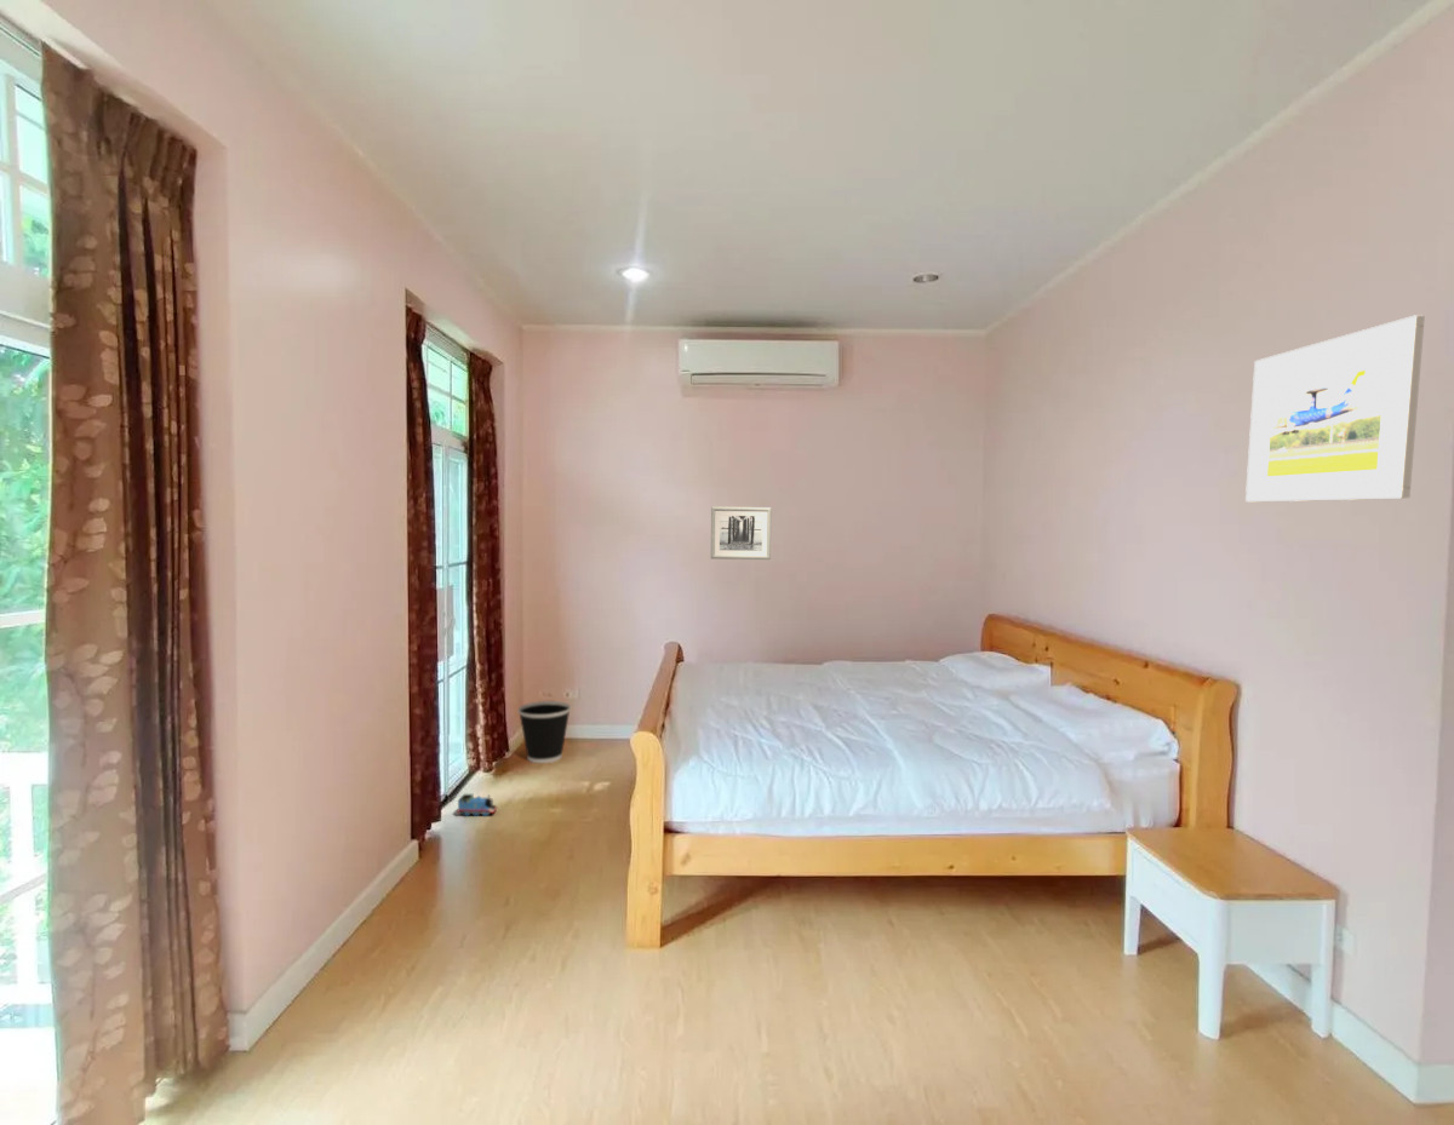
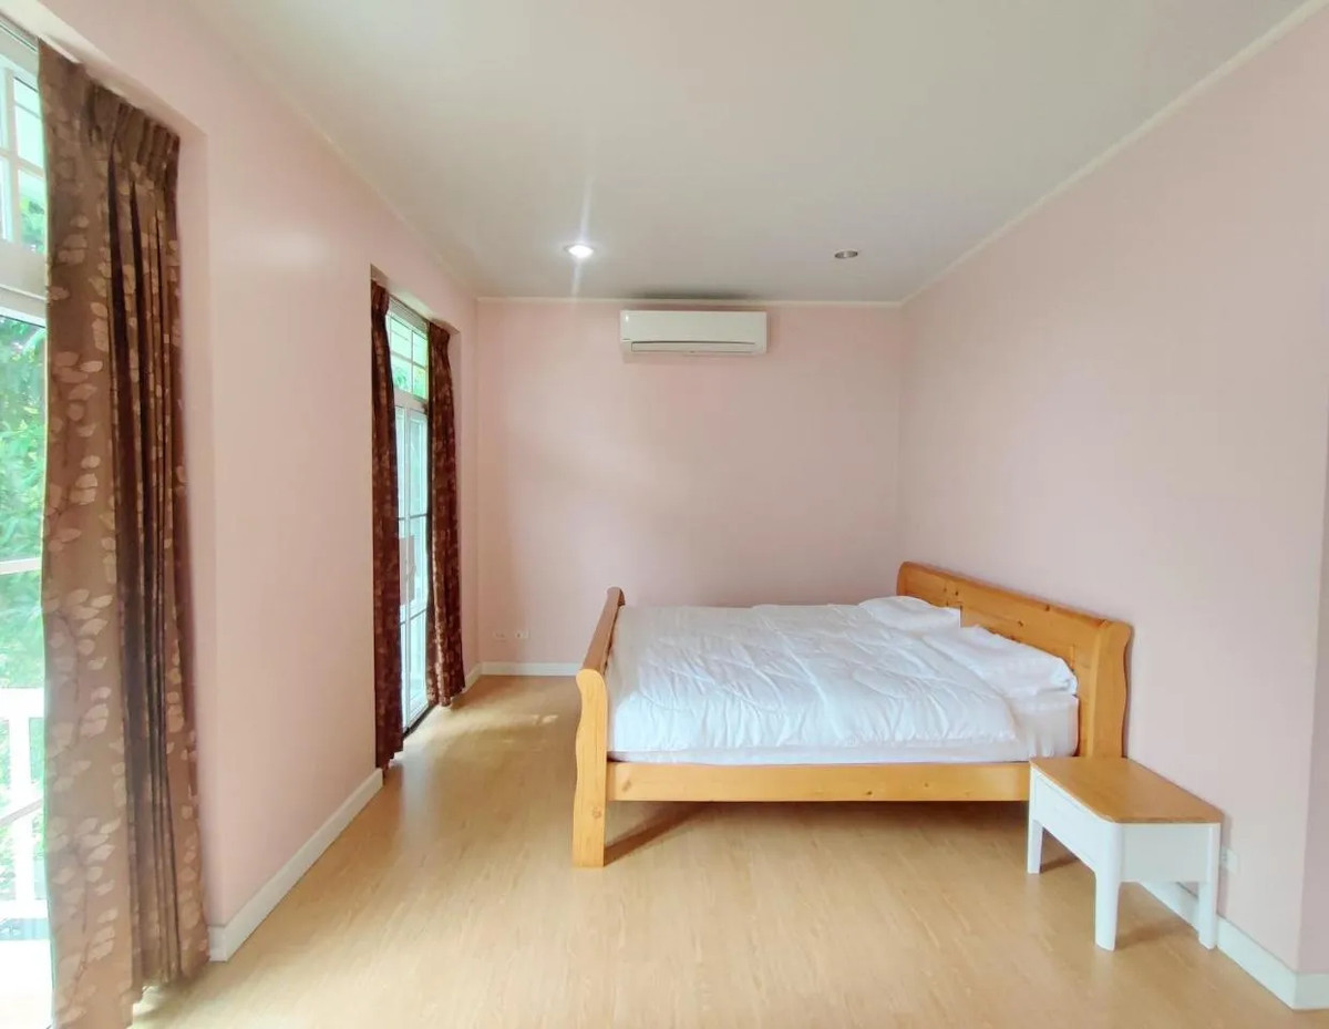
- toy train [456,793,499,817]
- wall art [710,506,773,561]
- wastebasket [517,700,572,764]
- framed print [1244,314,1426,503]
